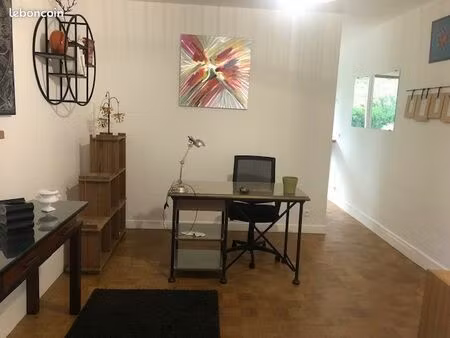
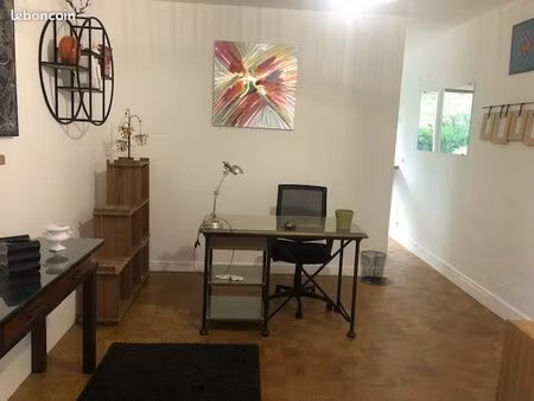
+ waste bin [360,249,388,285]
